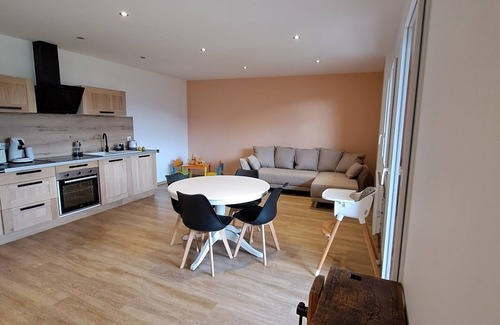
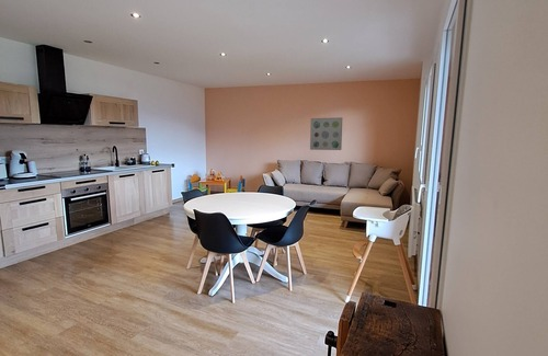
+ wall art [309,116,343,151]
